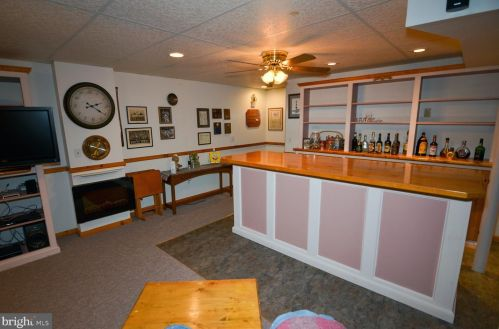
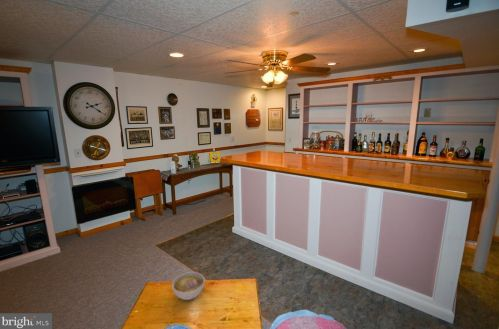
+ bowl [171,271,206,301]
